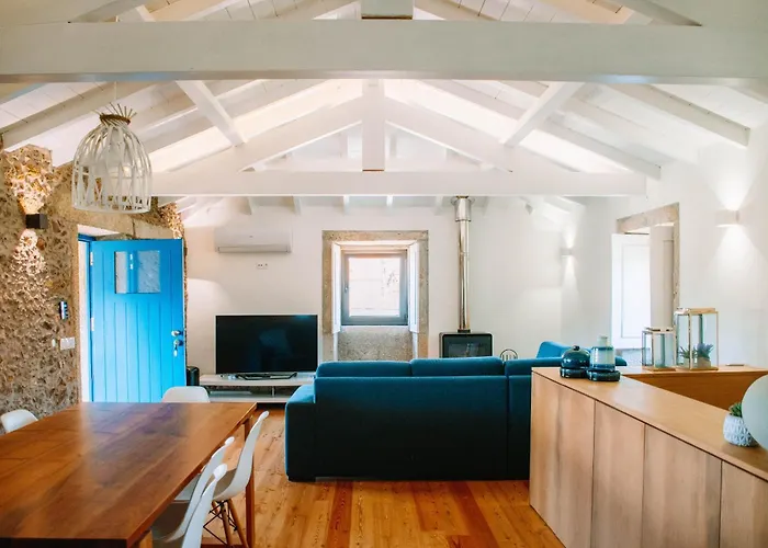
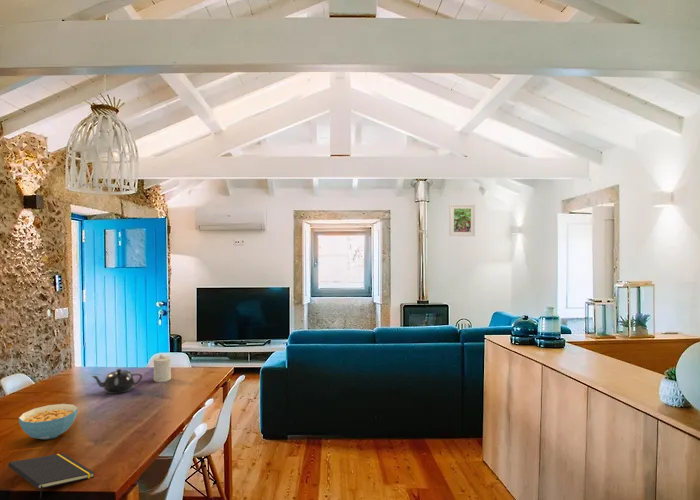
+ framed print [448,203,476,237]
+ candle [153,353,172,383]
+ cereal bowl [18,403,79,440]
+ notepad [7,452,95,499]
+ teapot [91,368,143,395]
